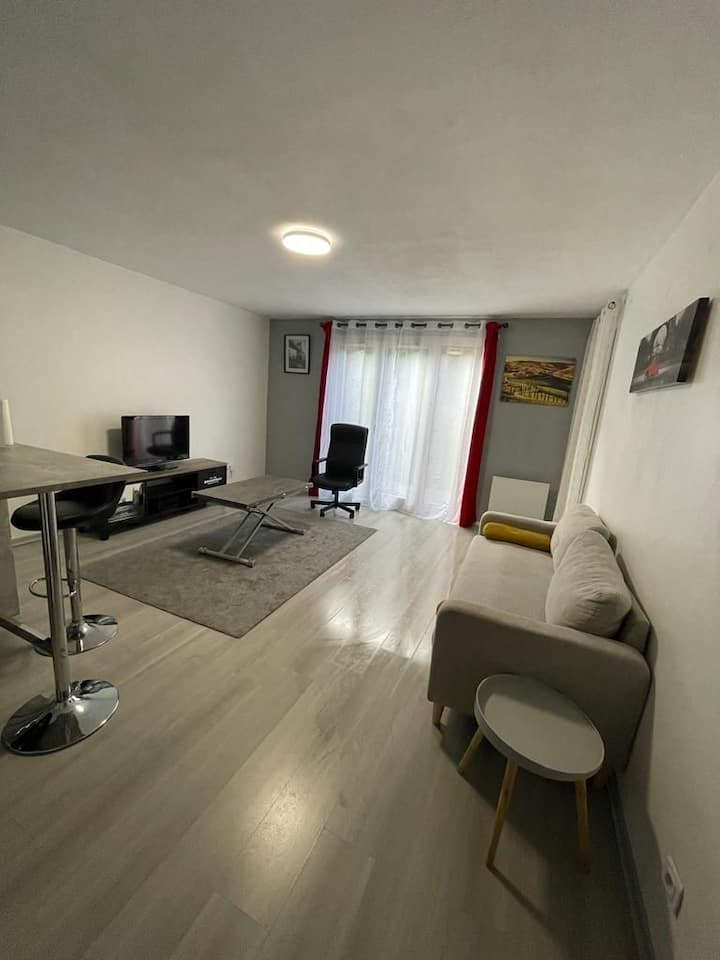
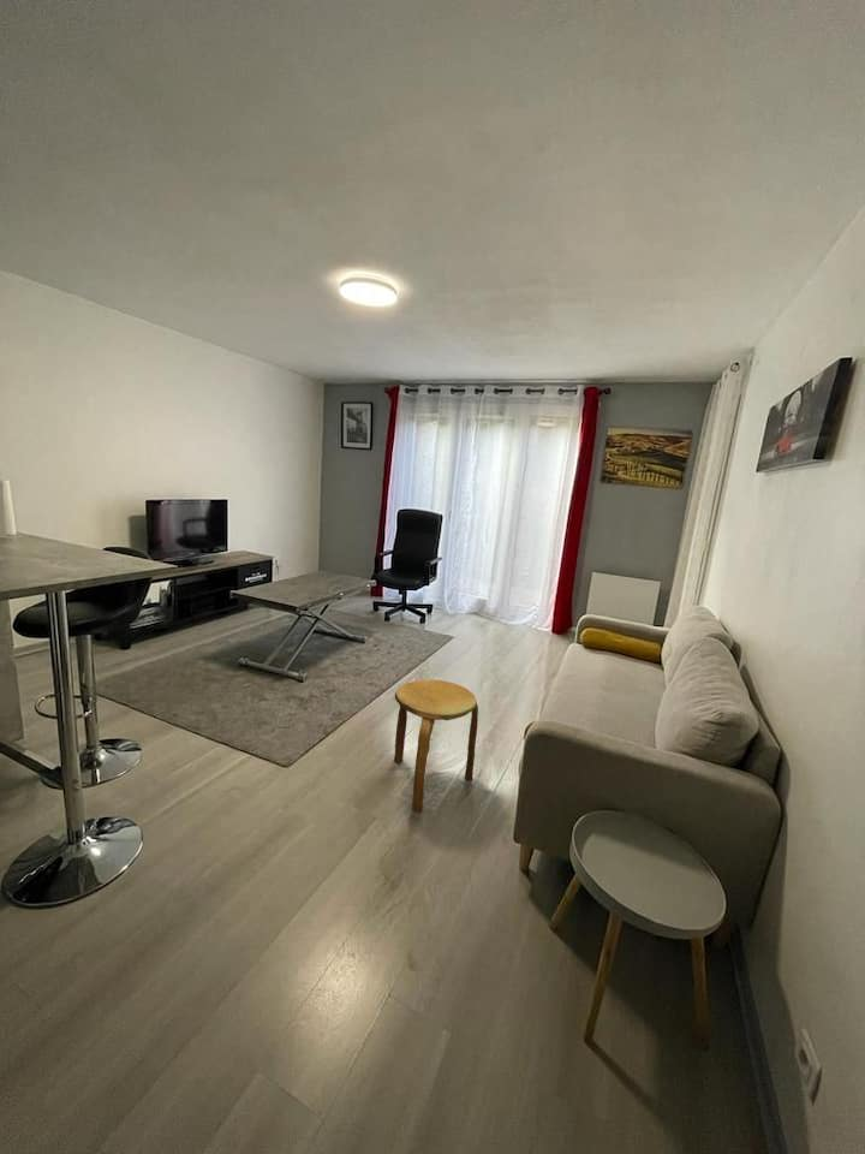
+ stool [393,679,479,814]
